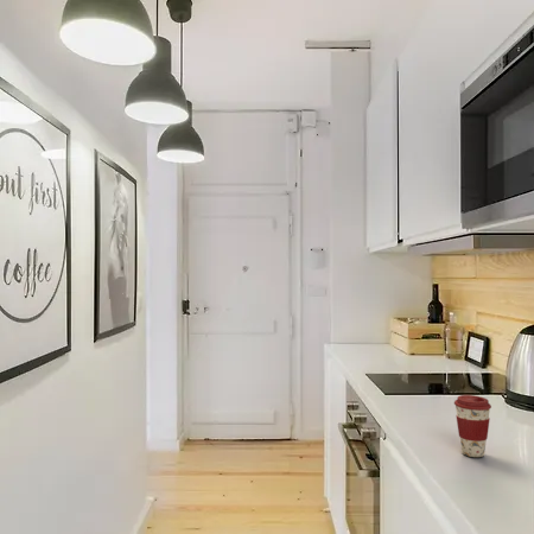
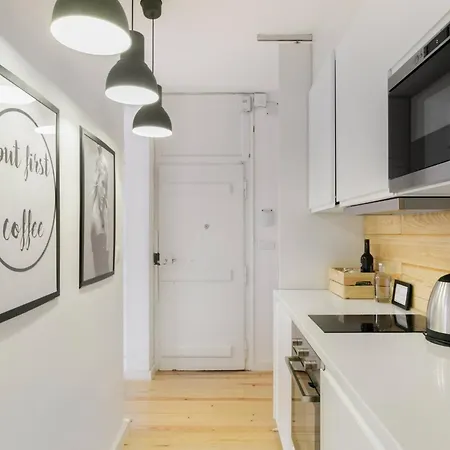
- coffee cup [453,394,492,458]
